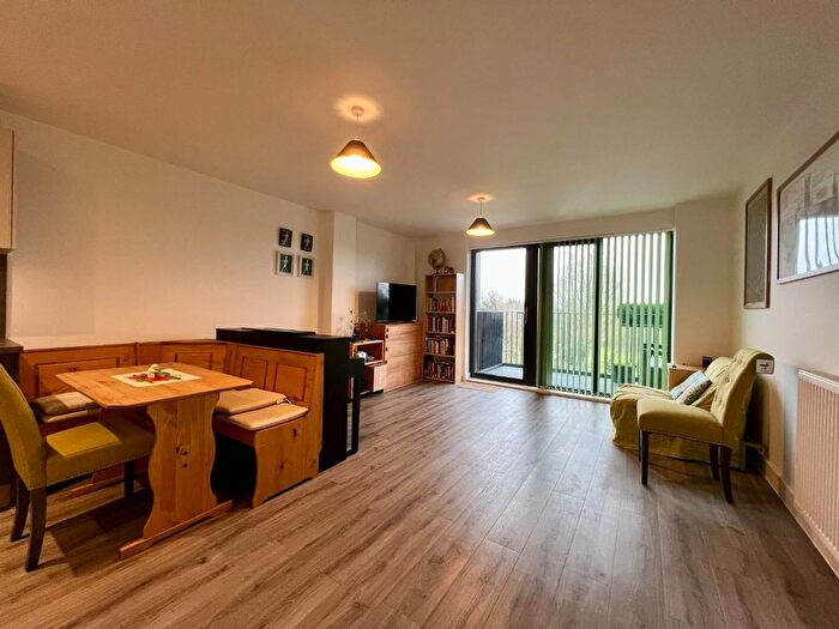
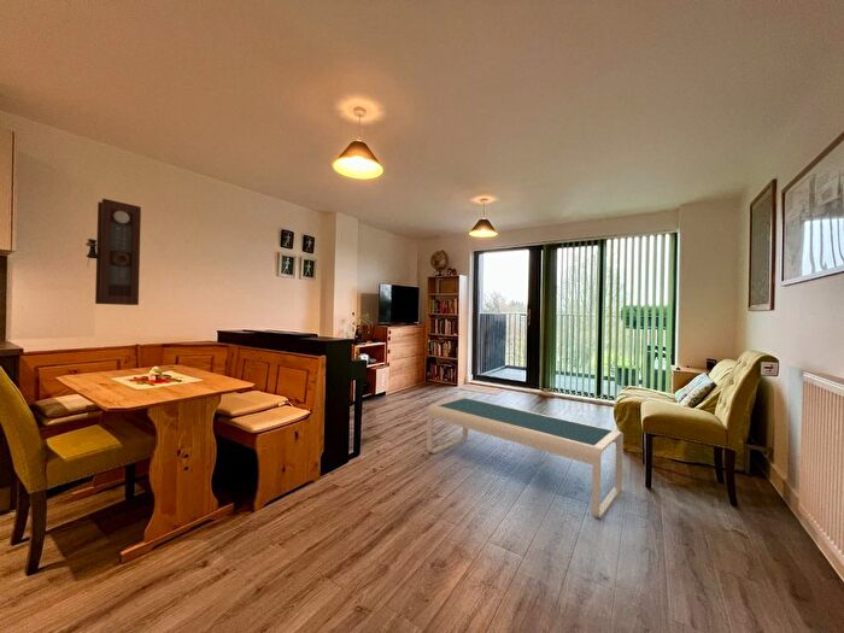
+ pendulum clock [84,198,142,306]
+ coffee table [426,395,625,518]
